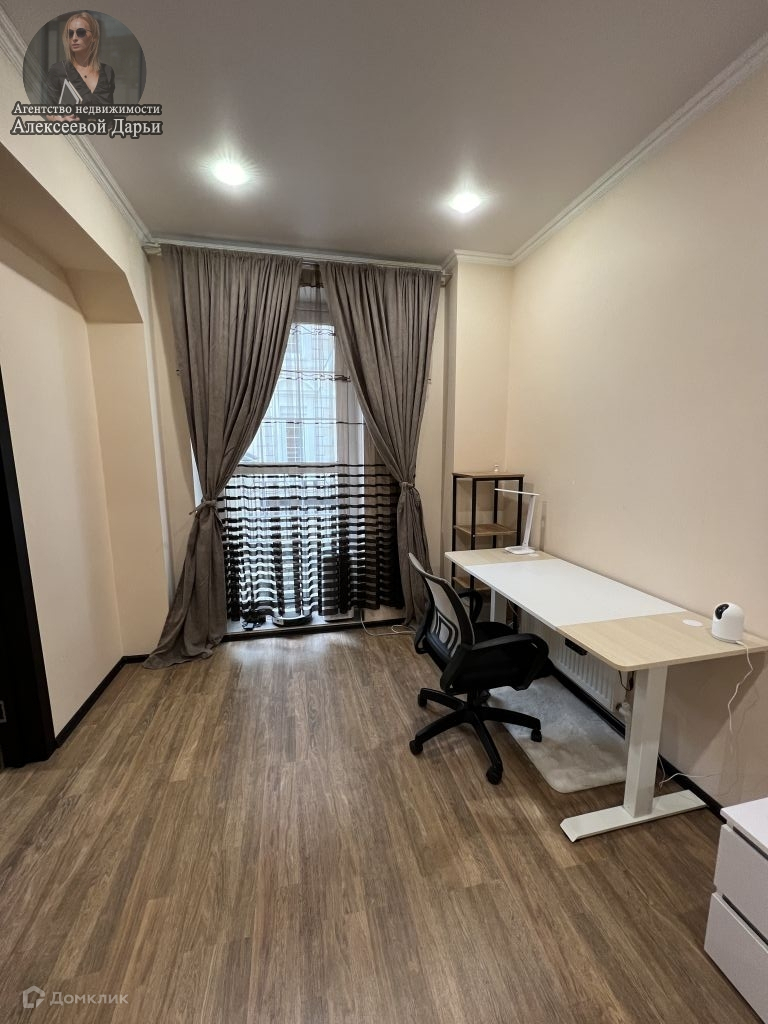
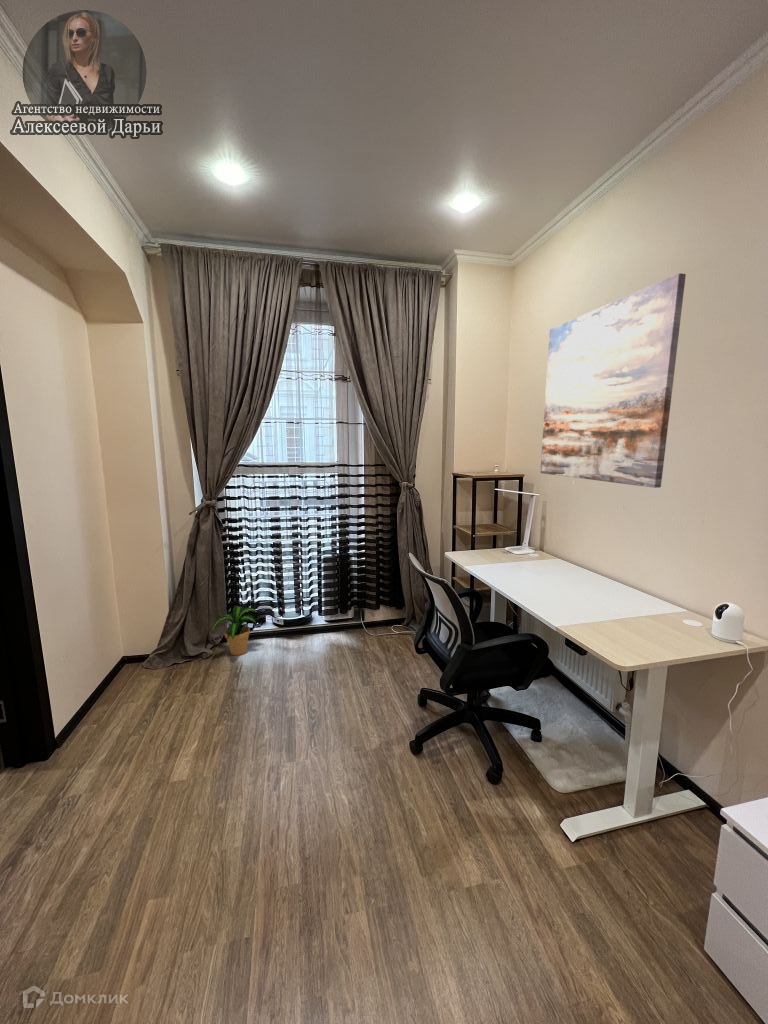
+ wall art [539,272,687,489]
+ potted plant [211,604,262,656]
